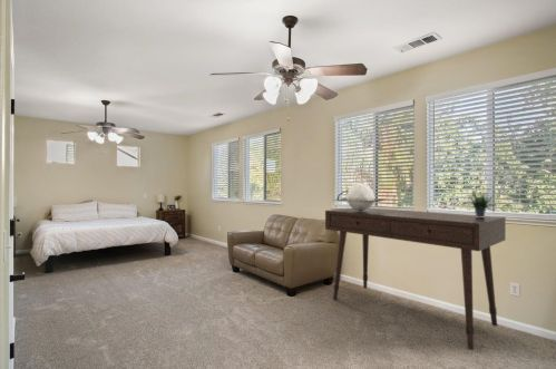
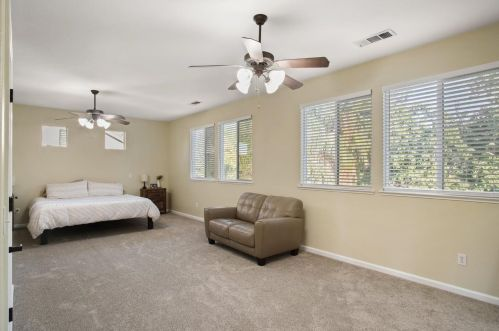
- table lamp [333,183,387,212]
- desk [324,207,507,351]
- potted plant [461,185,499,217]
